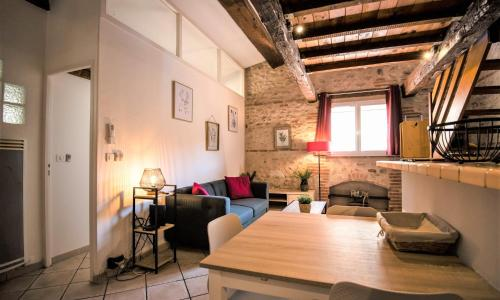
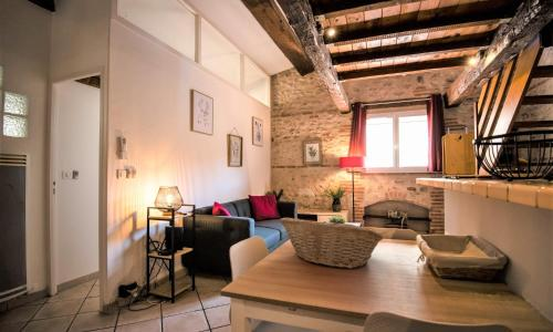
+ fruit basket [279,217,385,269]
